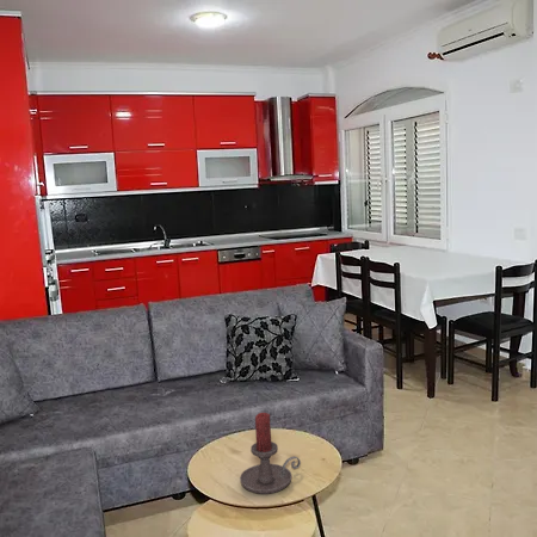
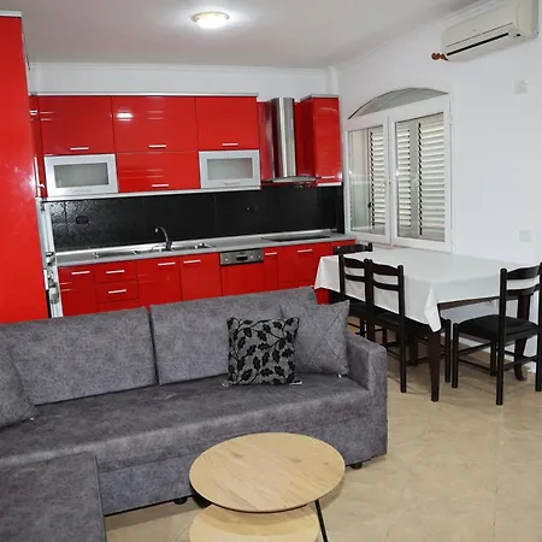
- candle holder [239,412,302,495]
